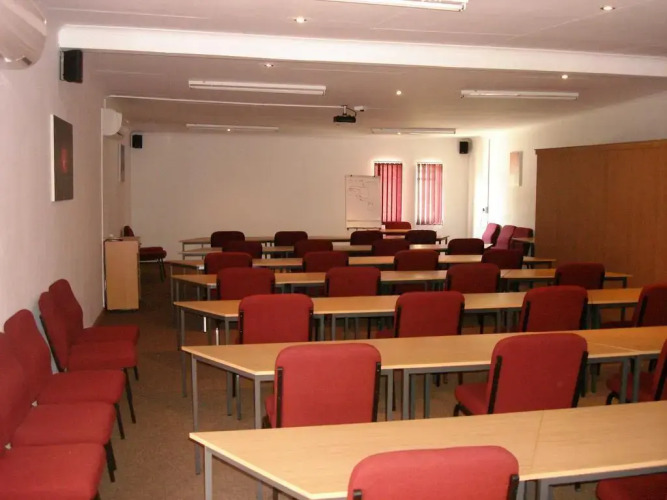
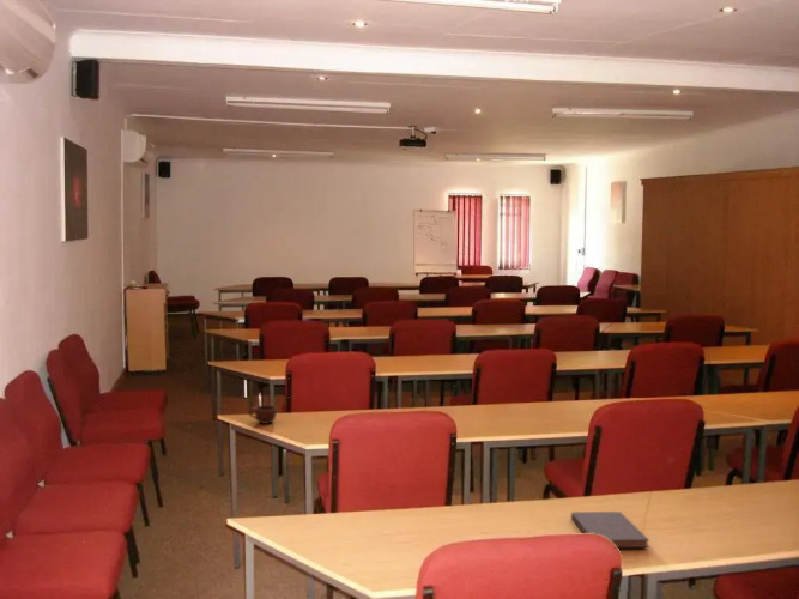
+ mug [248,404,278,425]
+ book [570,510,650,549]
